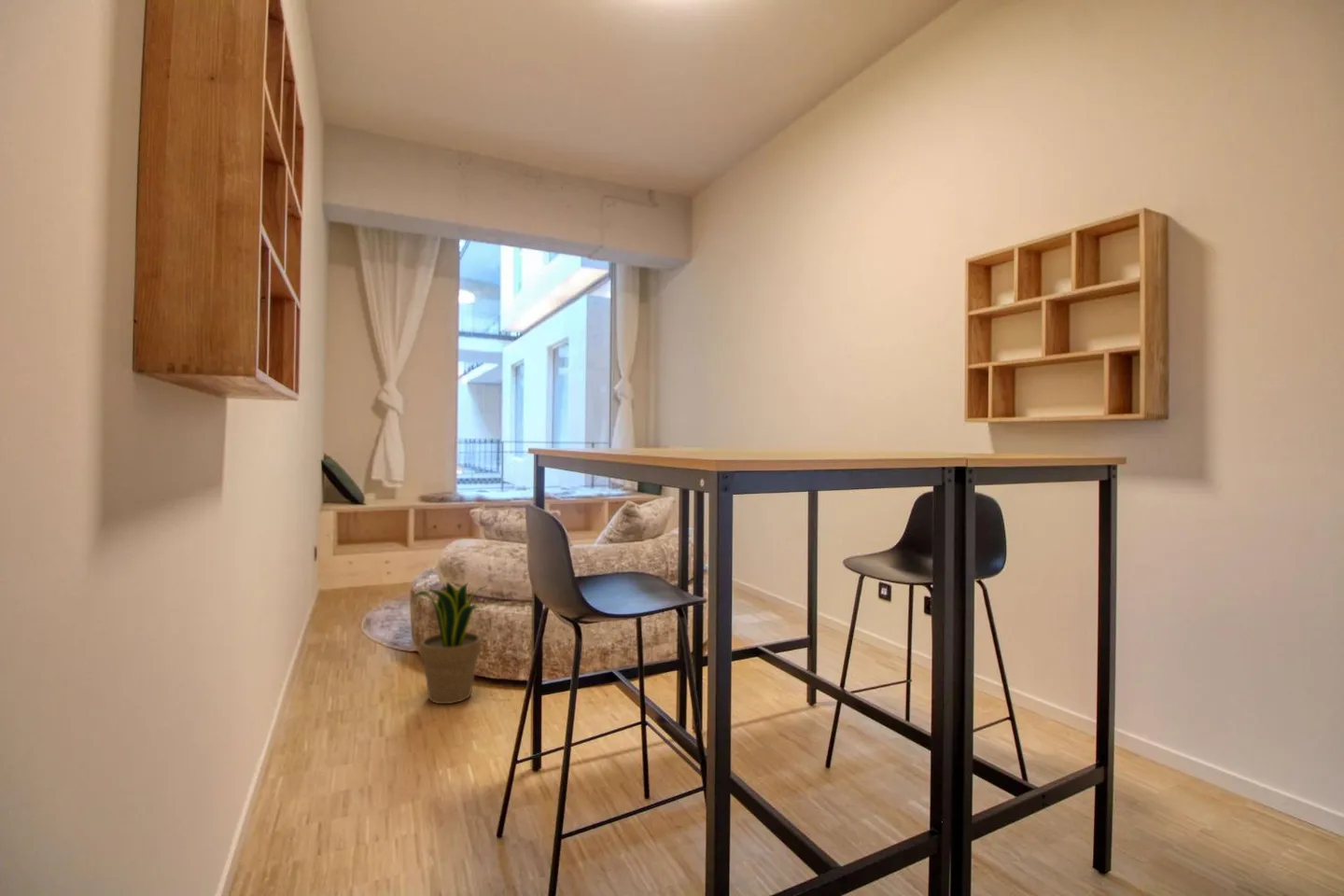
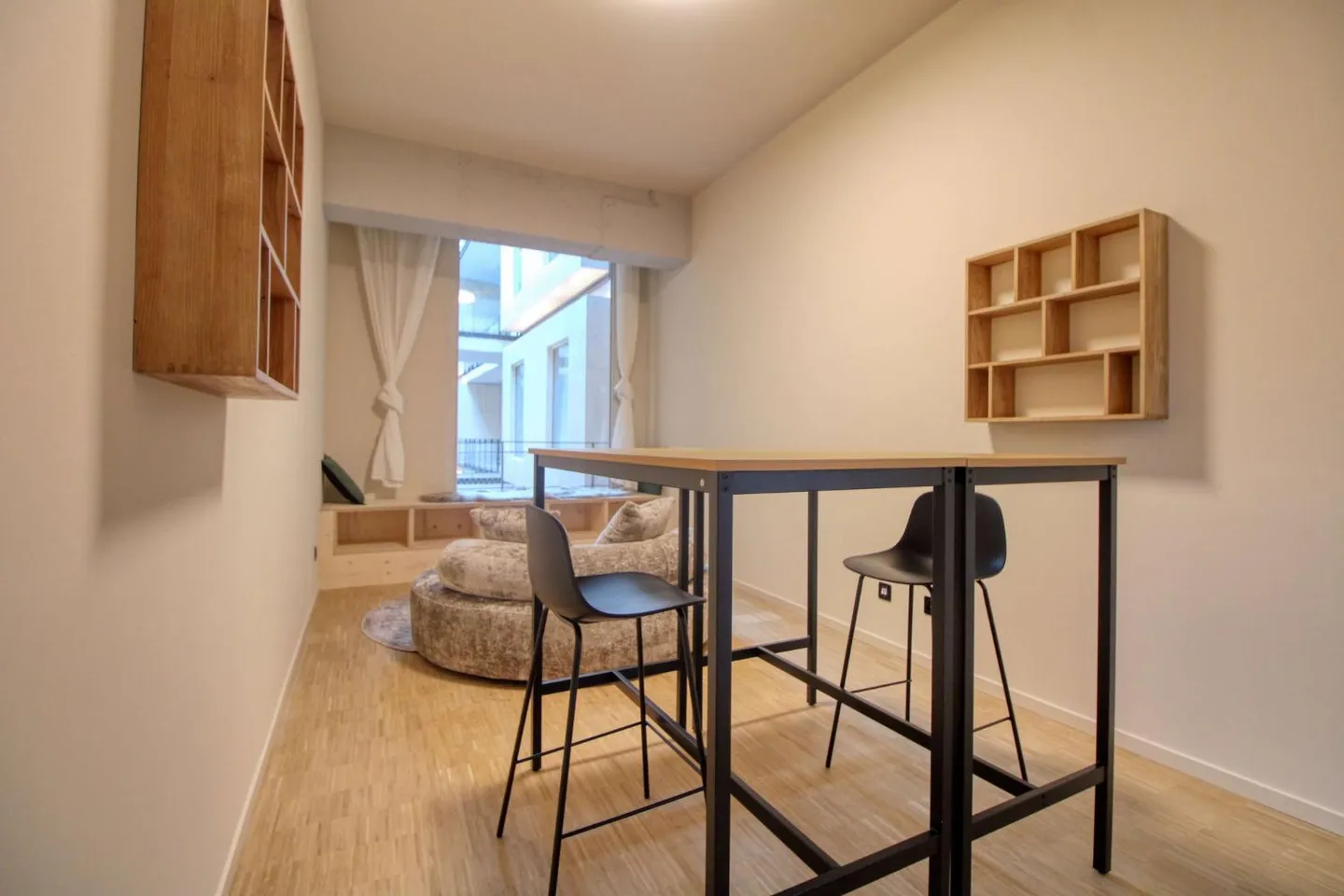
- potted plant [413,581,487,705]
